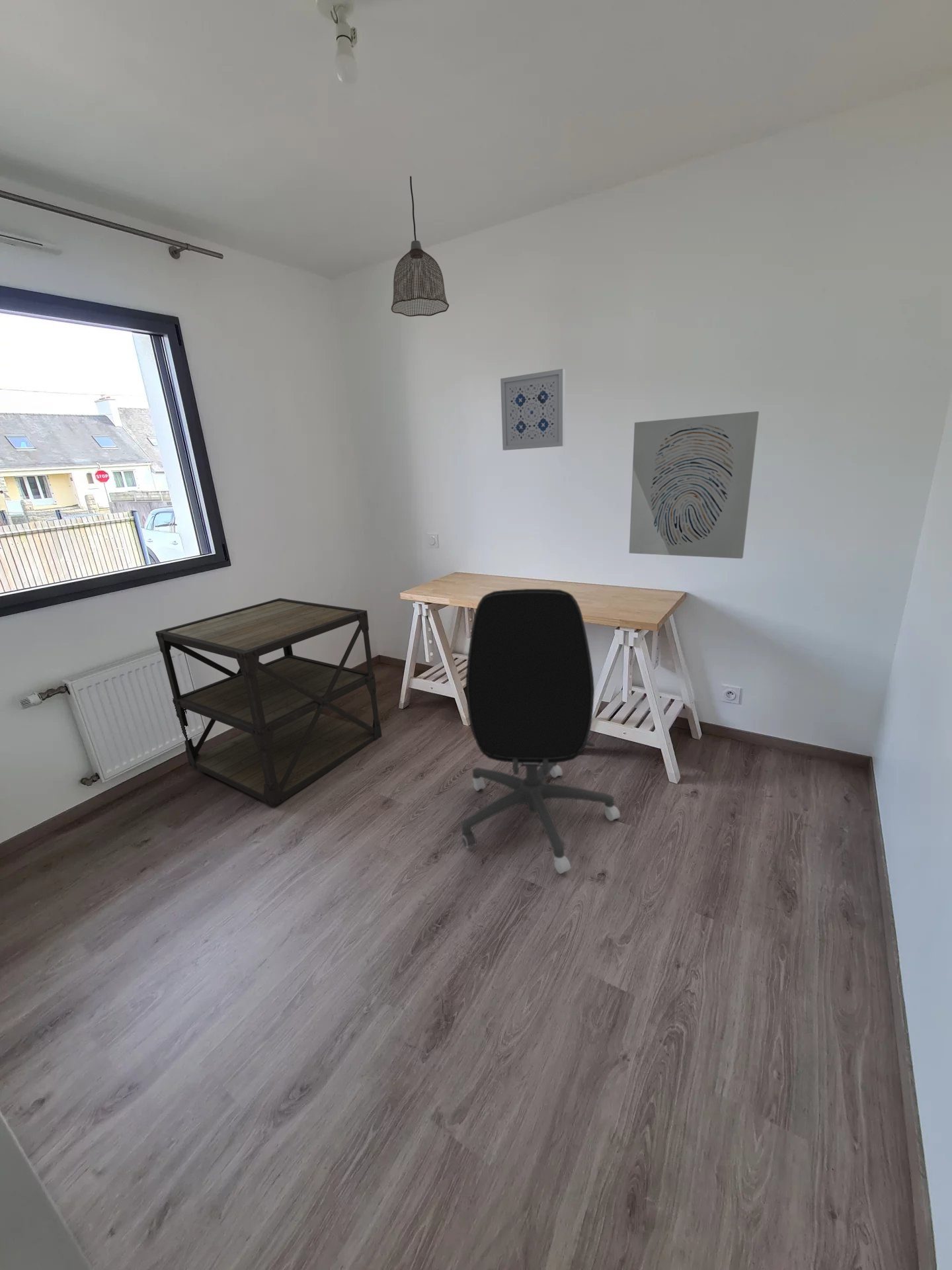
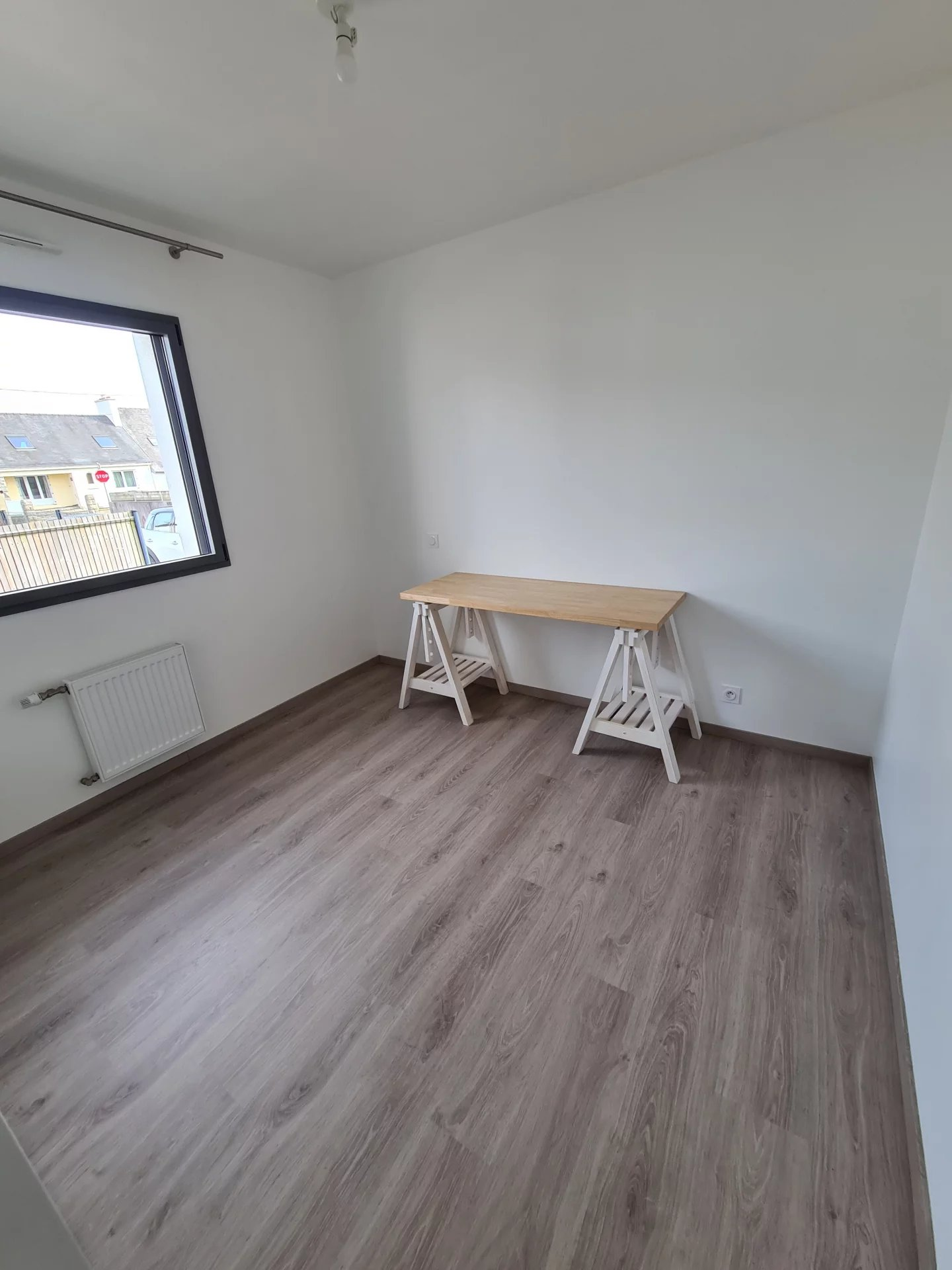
- office chair [461,588,621,874]
- wall art [629,411,760,560]
- wall art [500,368,566,451]
- shelving unit [155,597,383,808]
- pendant lamp [391,175,450,318]
